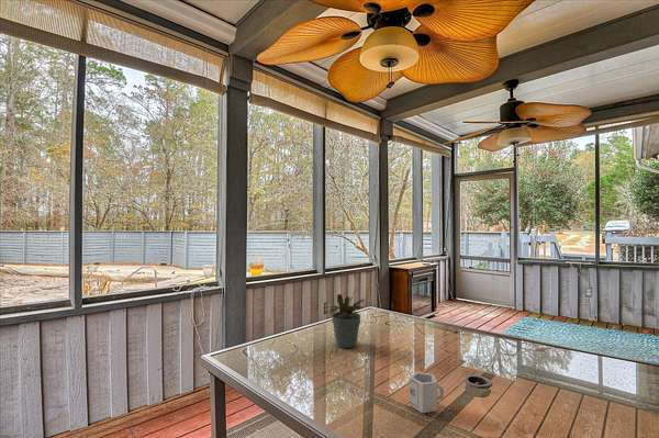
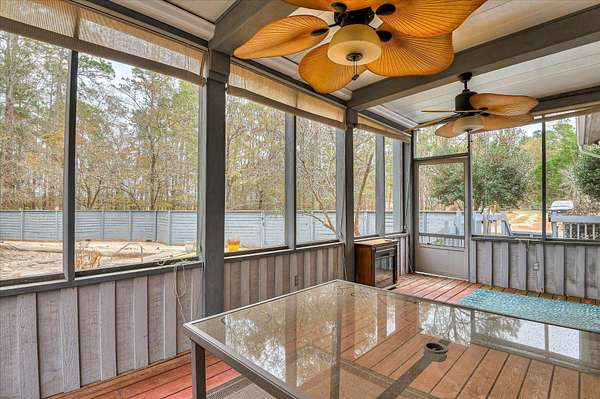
- potted plant [328,290,366,349]
- cup [409,371,445,414]
